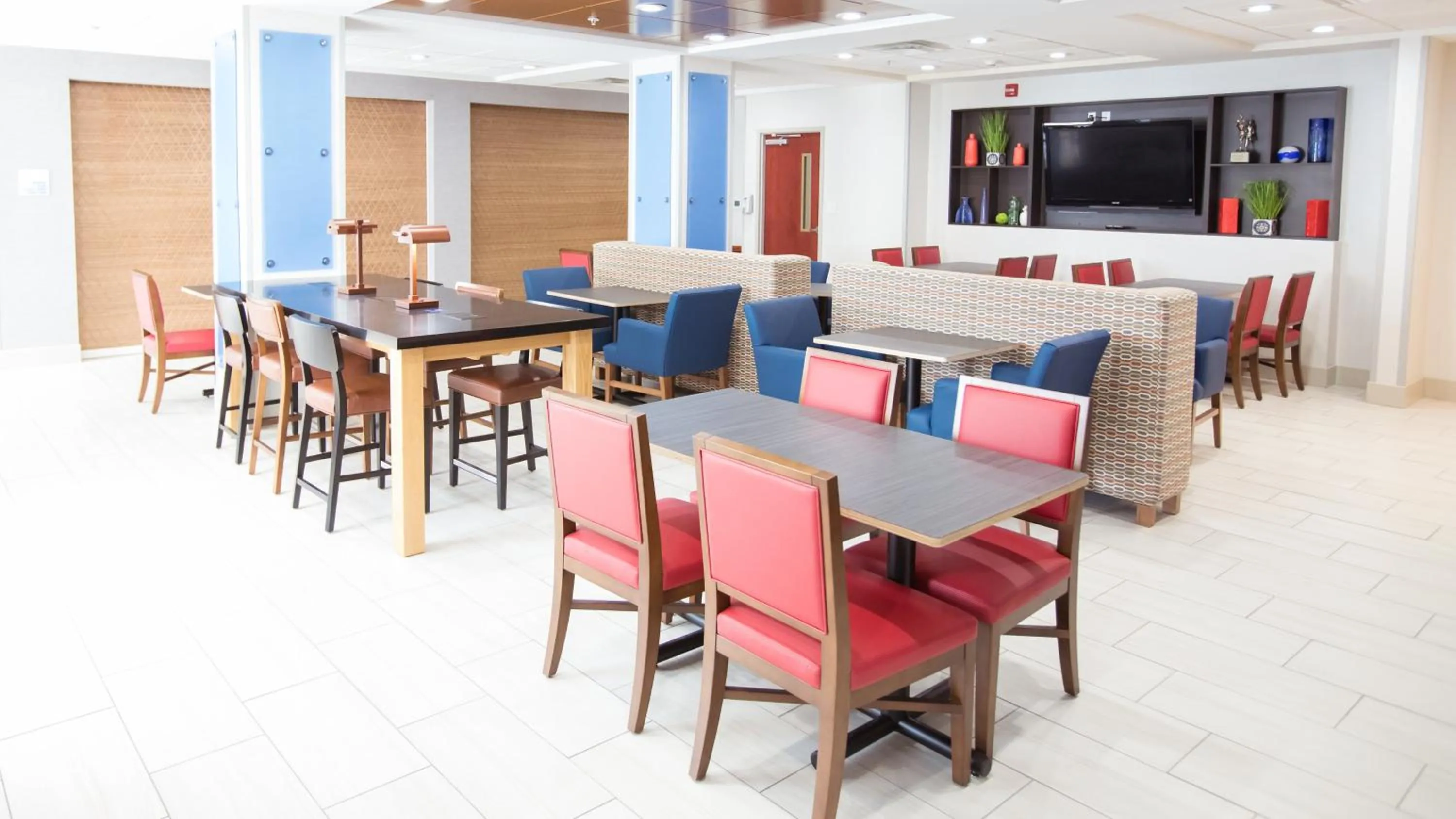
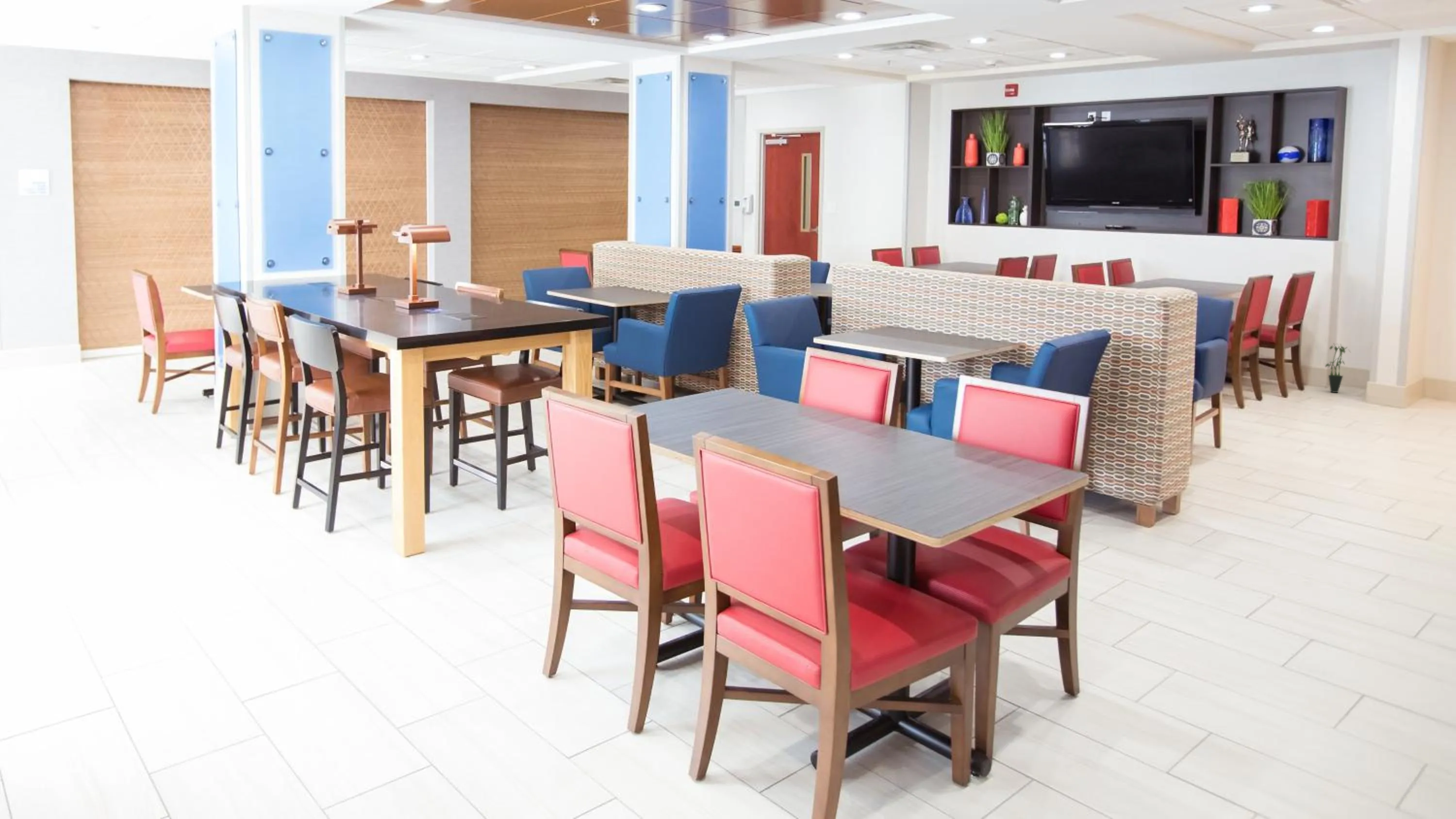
+ potted plant [1325,343,1351,393]
